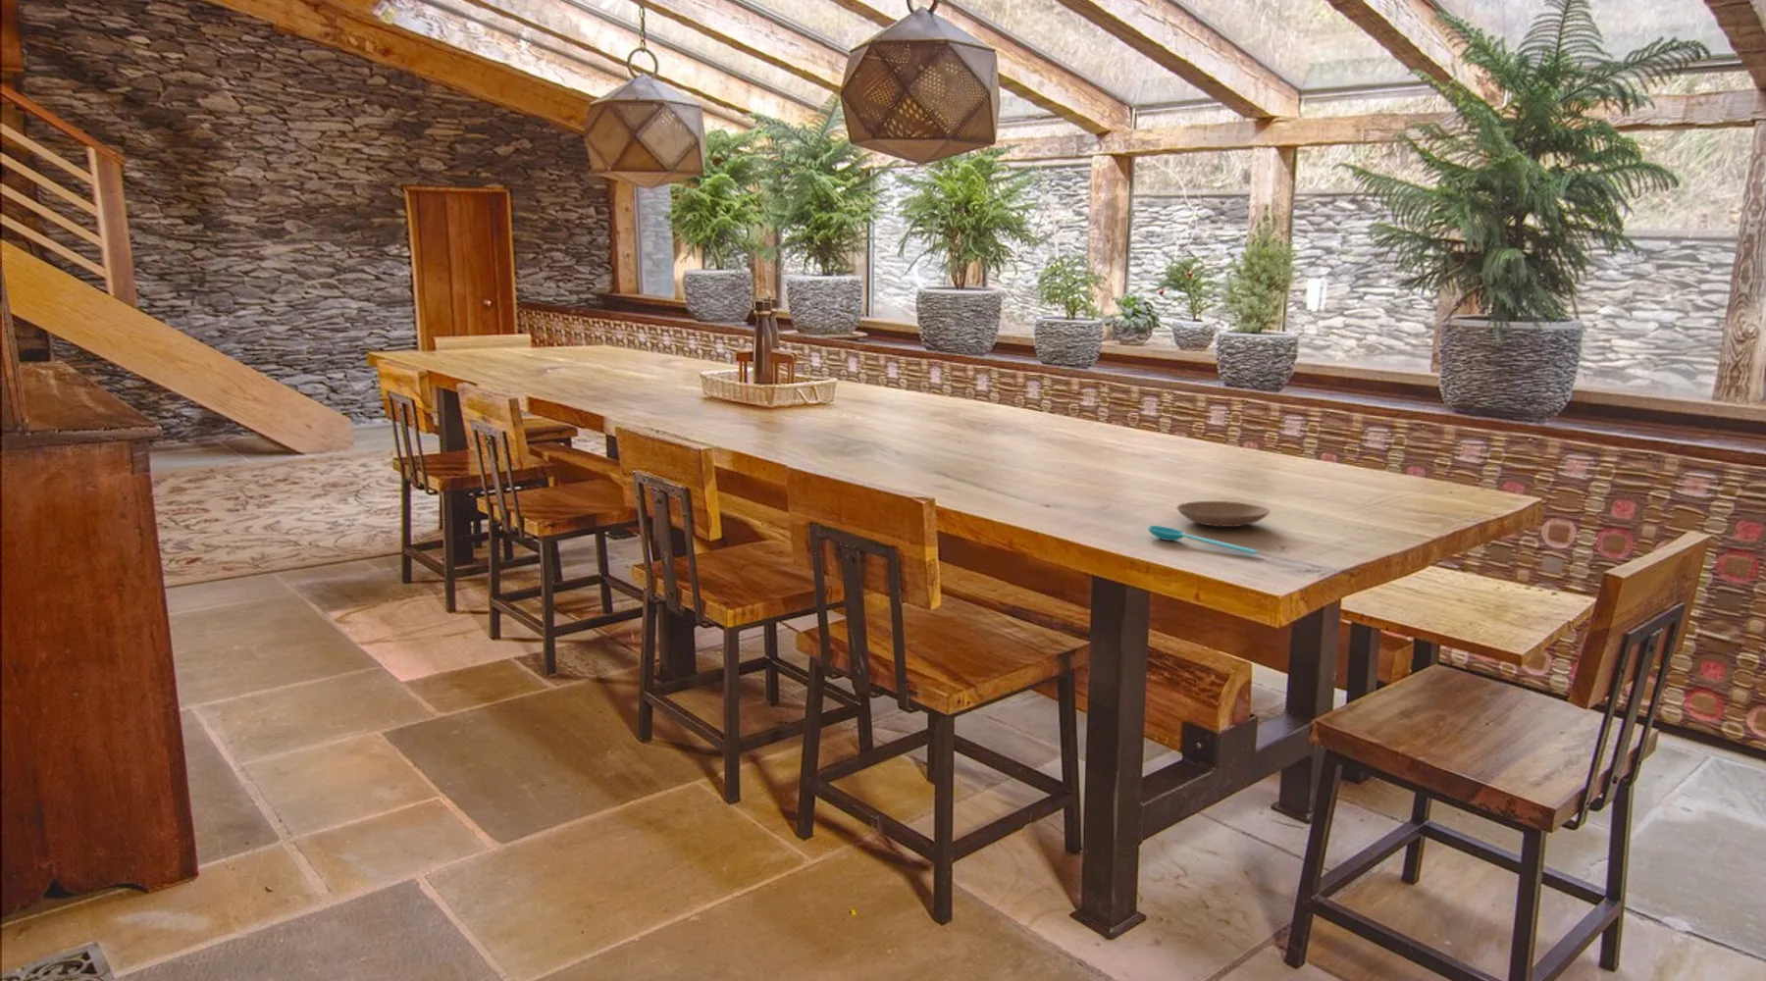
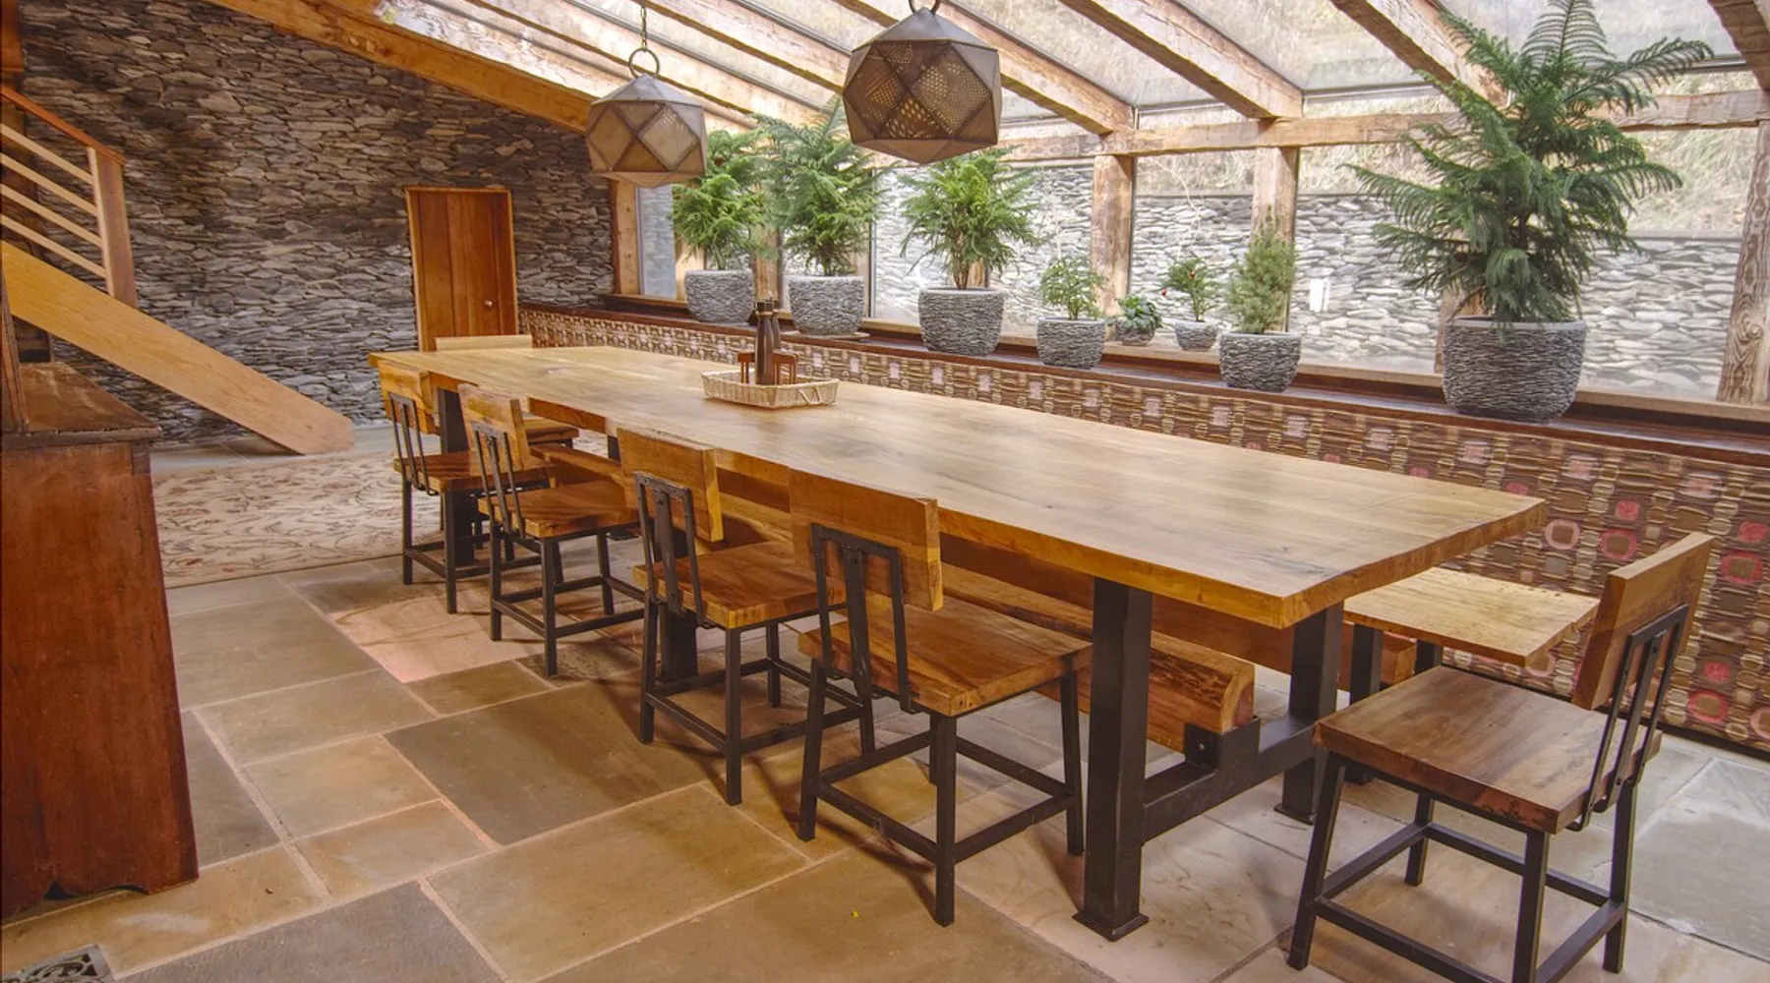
- spoon [1146,524,1259,556]
- plate [1175,500,1271,528]
